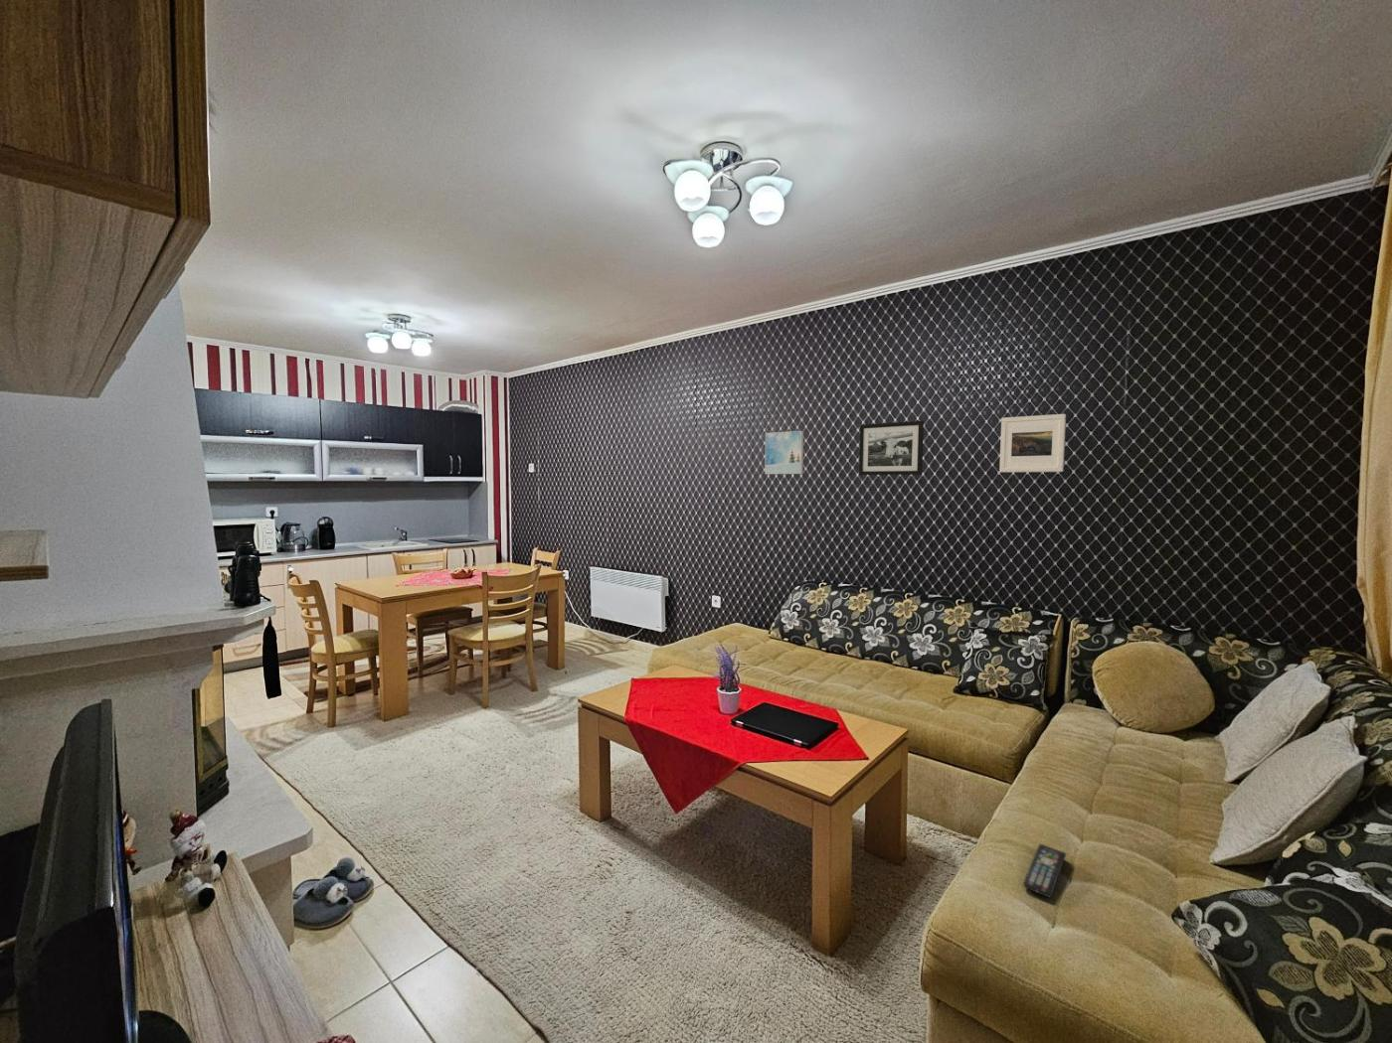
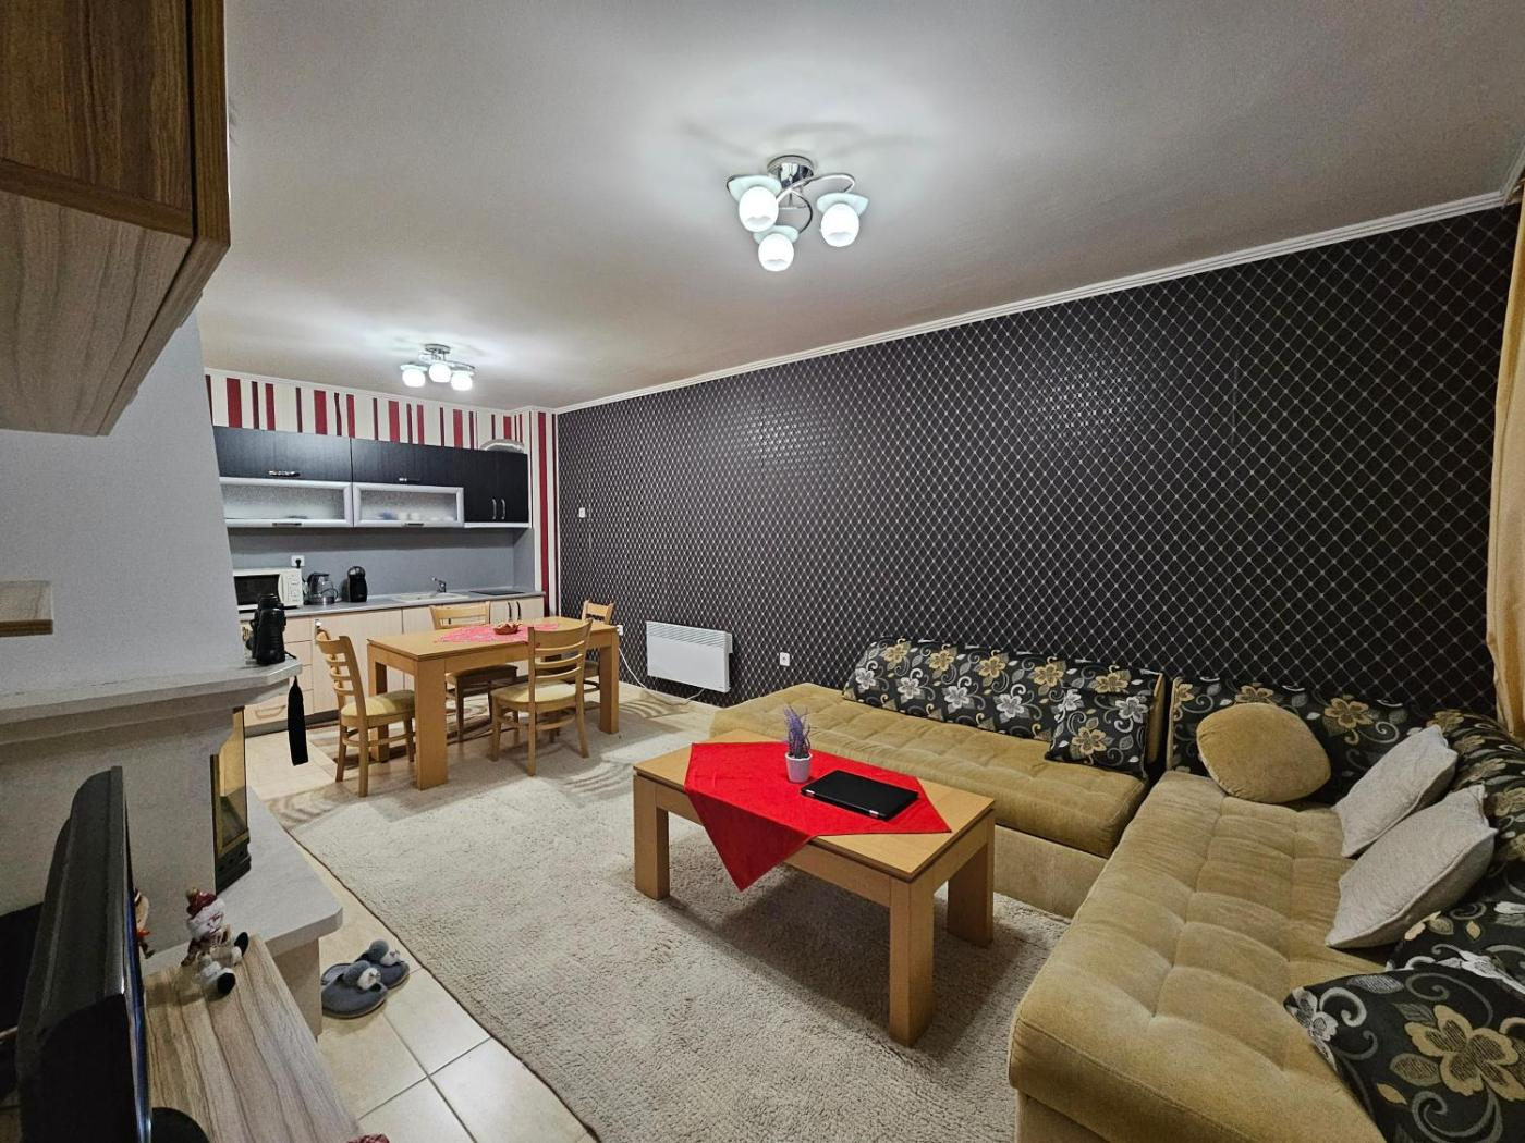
- remote control [1023,844,1068,899]
- picture frame [858,421,925,475]
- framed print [764,431,805,474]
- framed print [999,413,1066,473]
